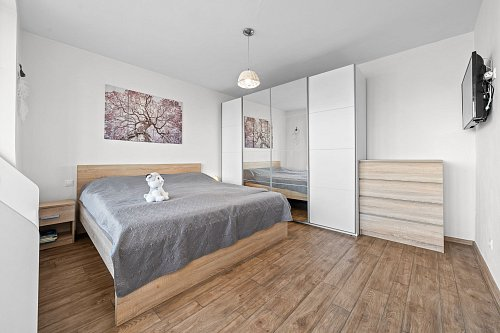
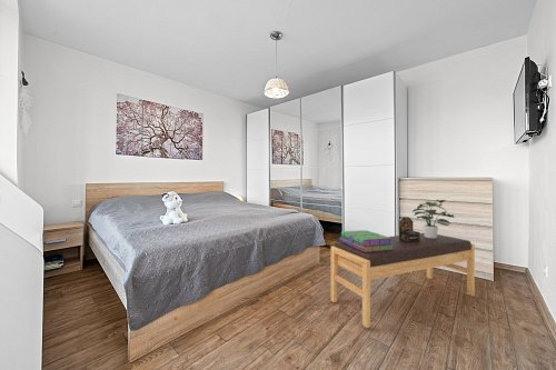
+ decorative box [398,216,421,242]
+ stack of books [338,229,394,252]
+ bench [329,232,476,329]
+ potted plant [411,199,456,239]
